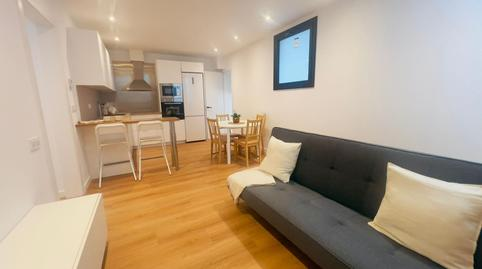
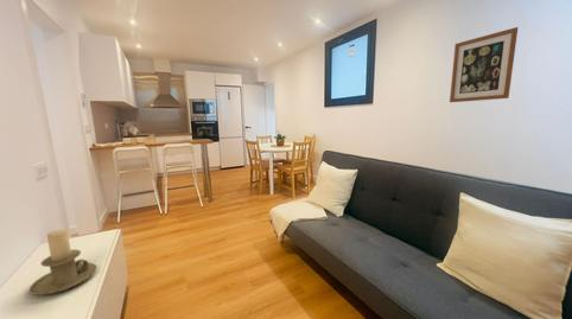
+ candle holder [28,228,97,296]
+ wall art [449,26,519,103]
